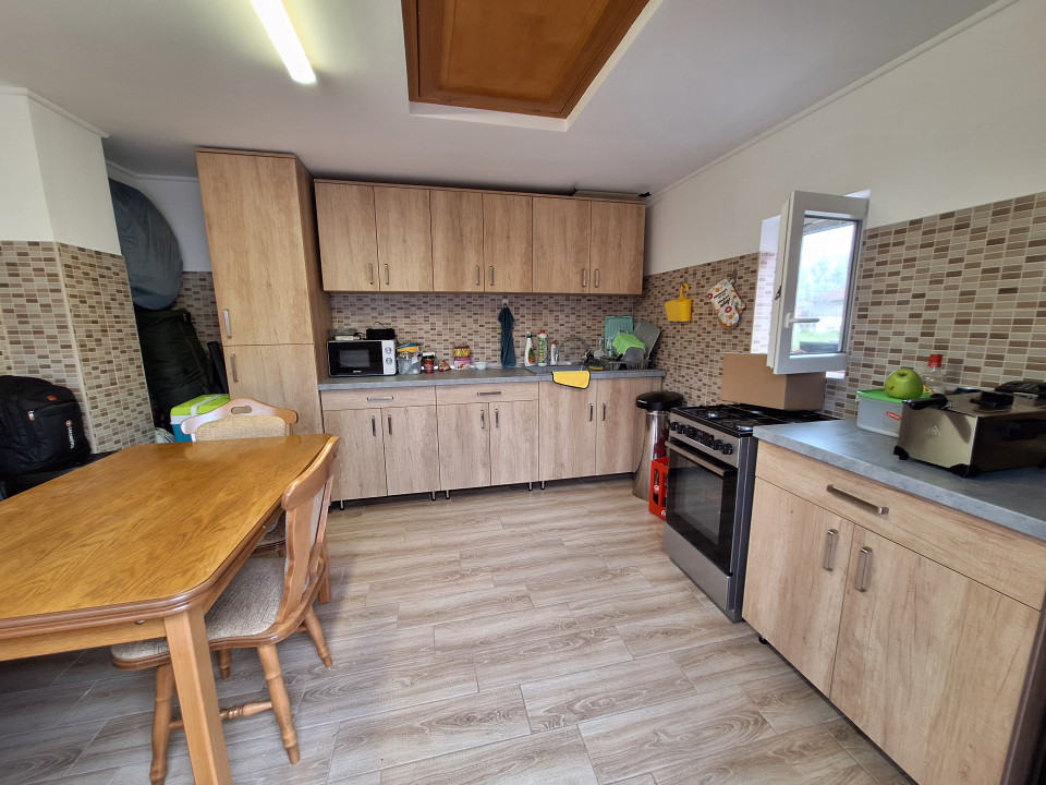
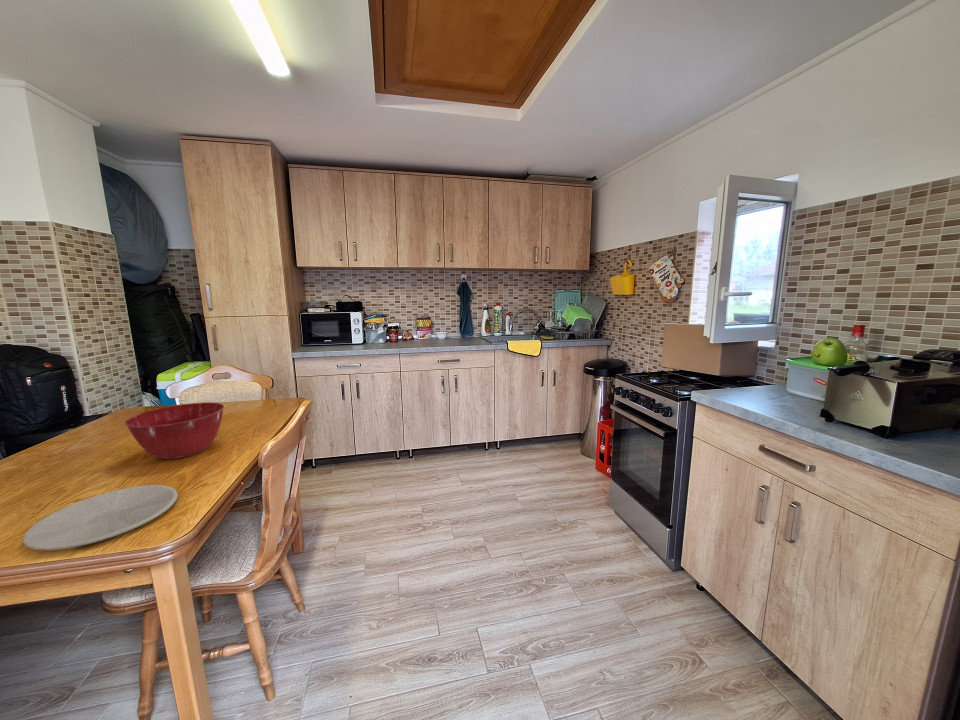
+ mixing bowl [124,401,225,460]
+ plate [22,484,179,551]
